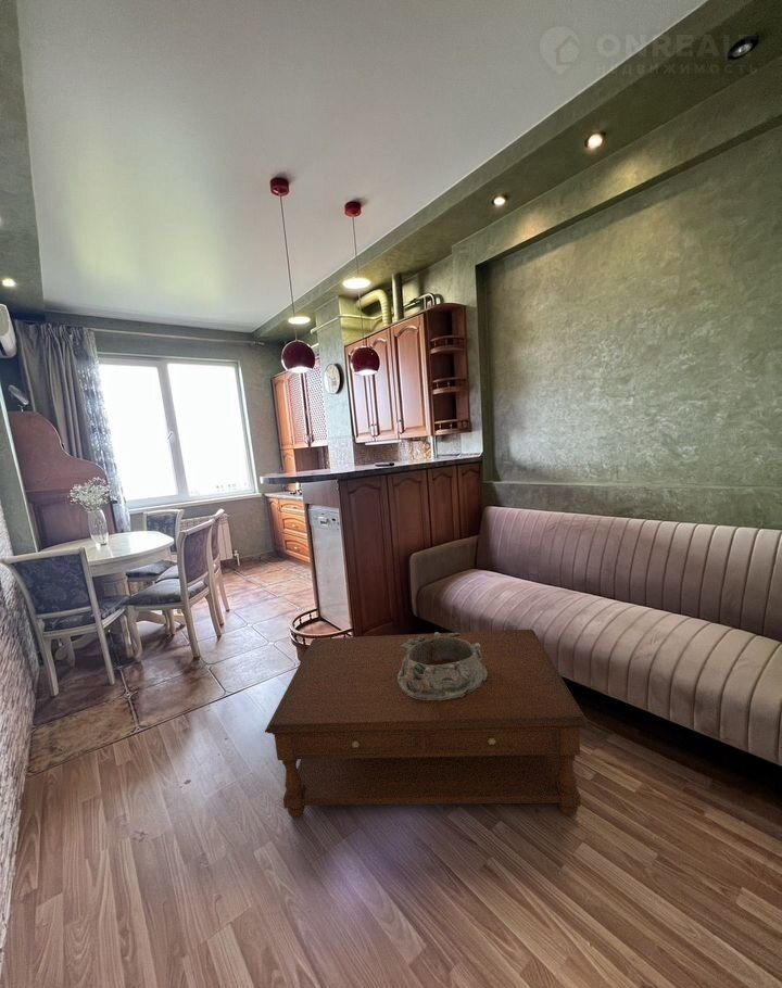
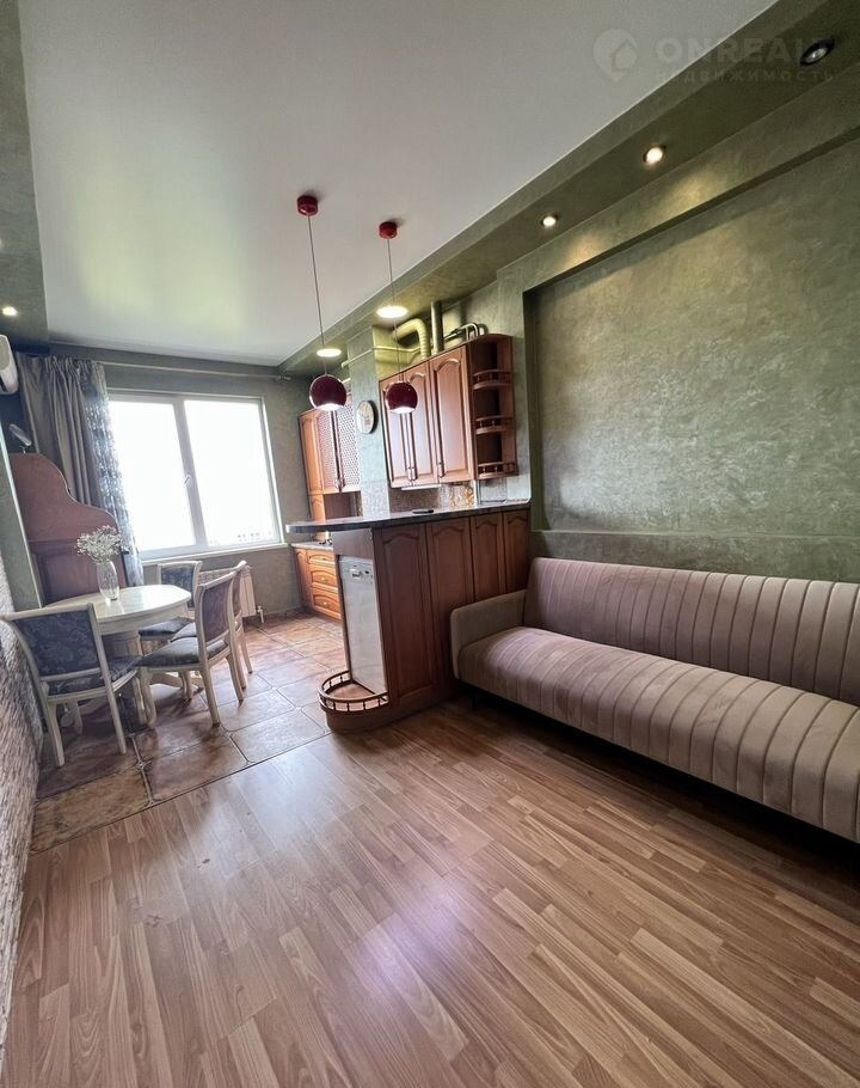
- coffee table [264,629,590,820]
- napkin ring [398,631,488,700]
